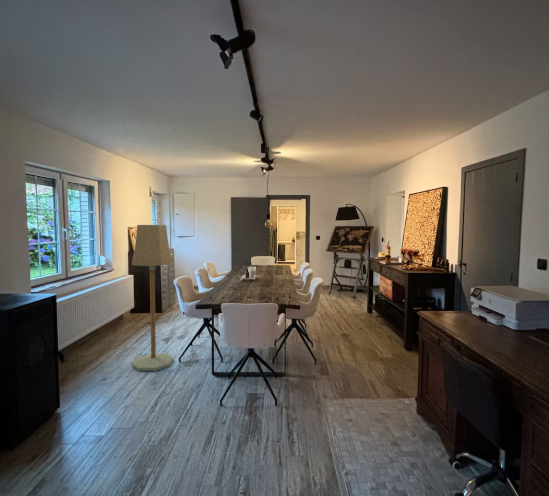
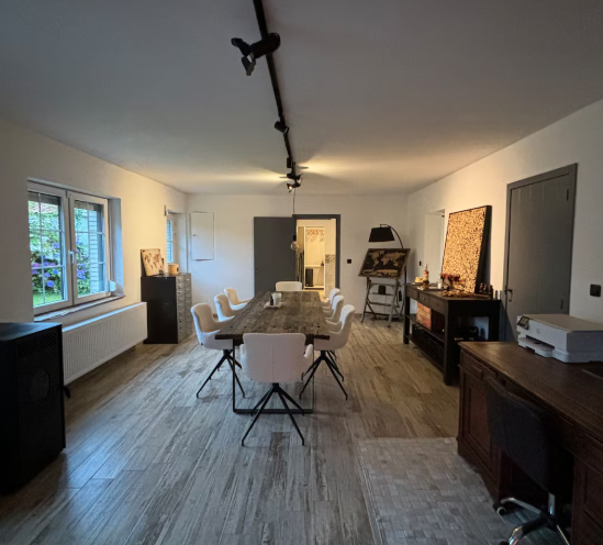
- floor lamp [131,224,175,372]
